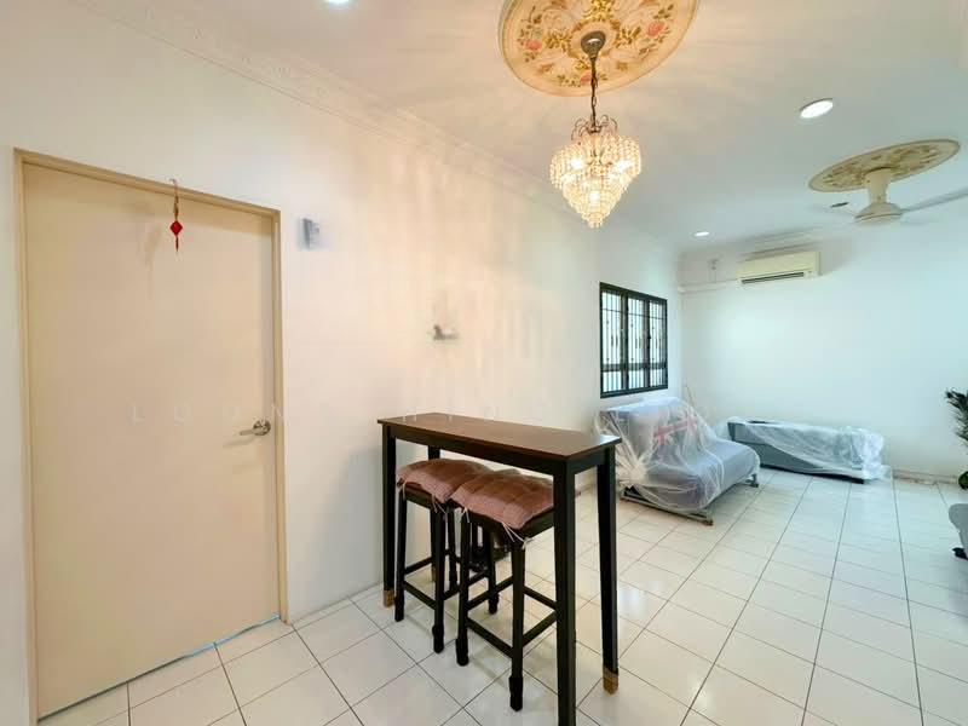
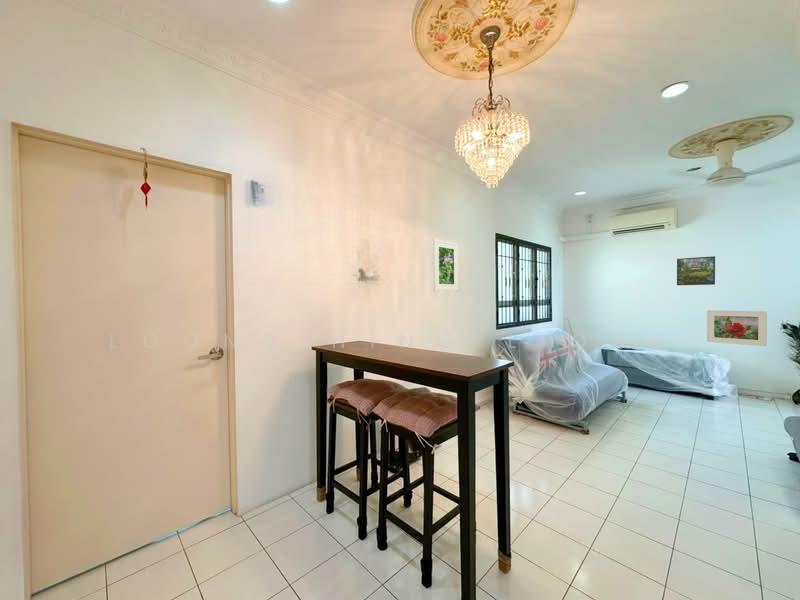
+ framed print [676,255,716,286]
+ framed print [706,309,768,347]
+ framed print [432,238,459,291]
